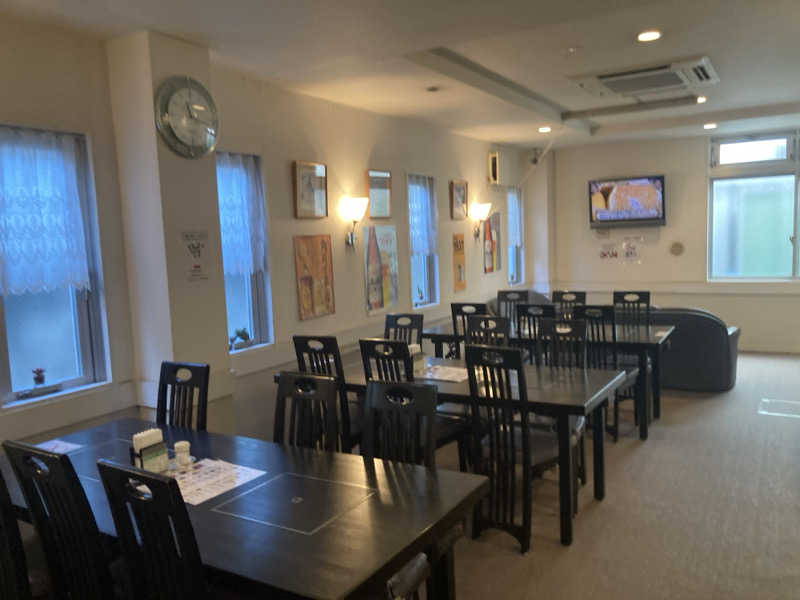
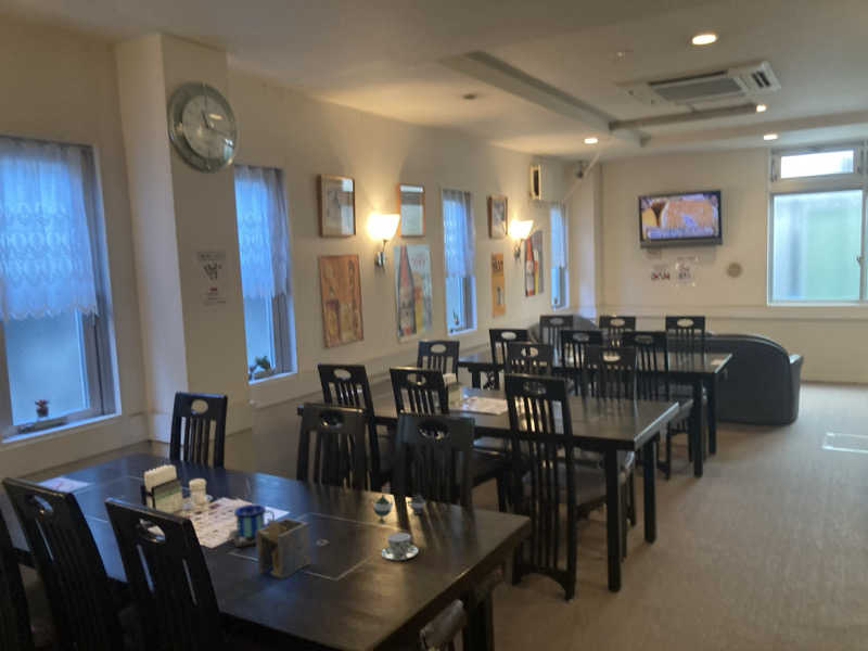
+ teacup [380,532,419,561]
+ mug [229,475,276,549]
+ napkin holder [255,516,311,580]
+ teapot [368,493,429,523]
